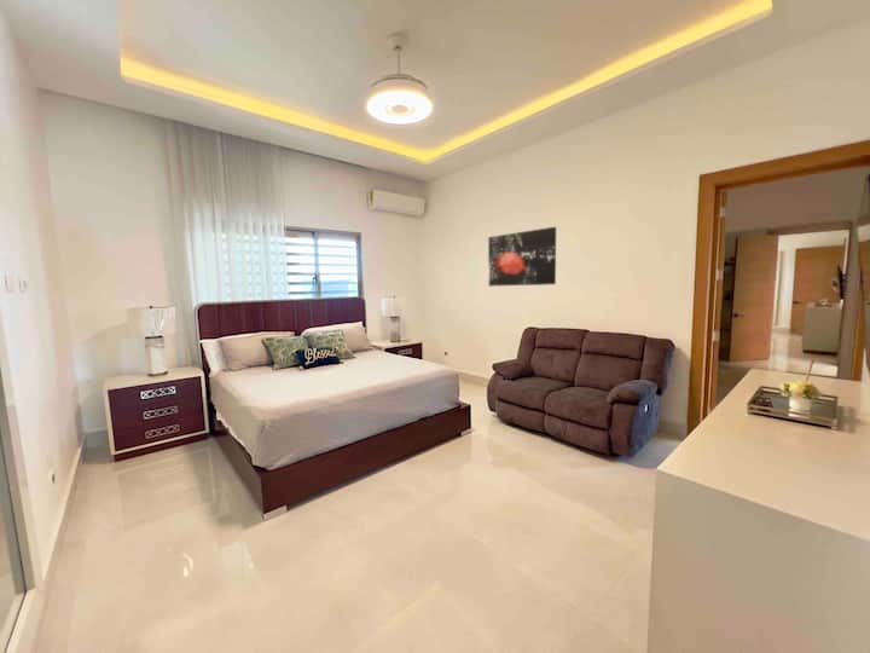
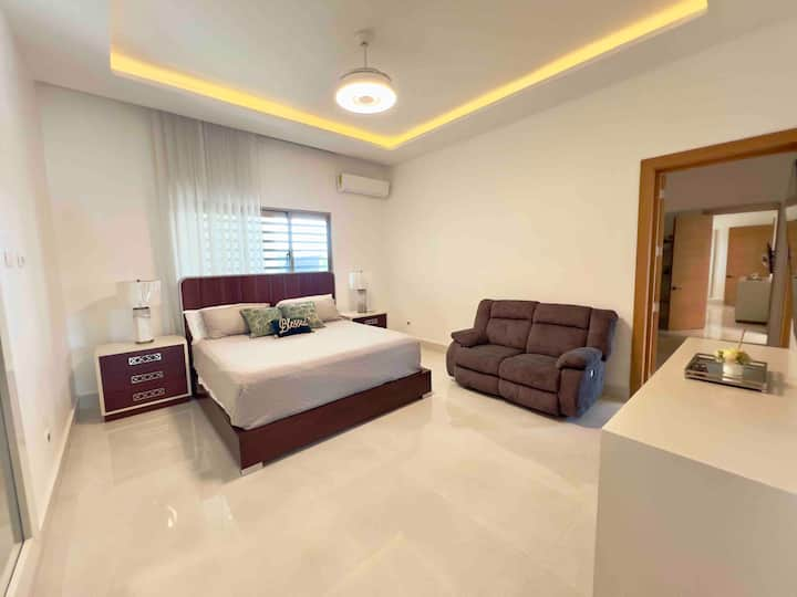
- wall art [487,226,557,288]
